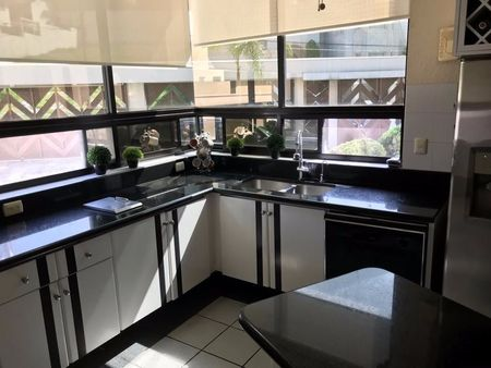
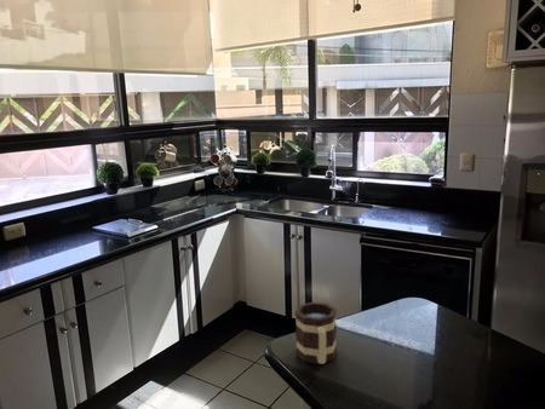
+ mug [294,301,338,365]
